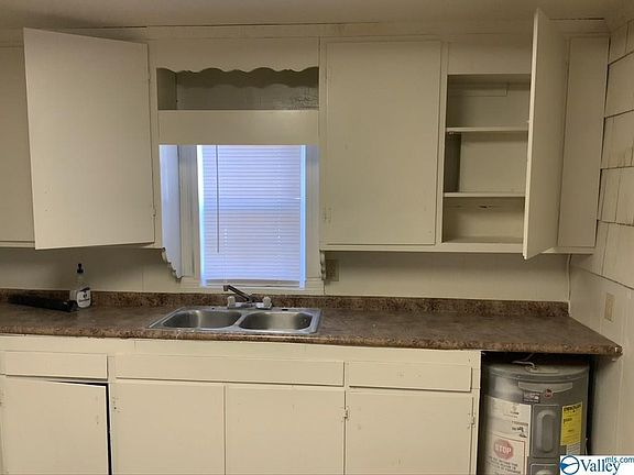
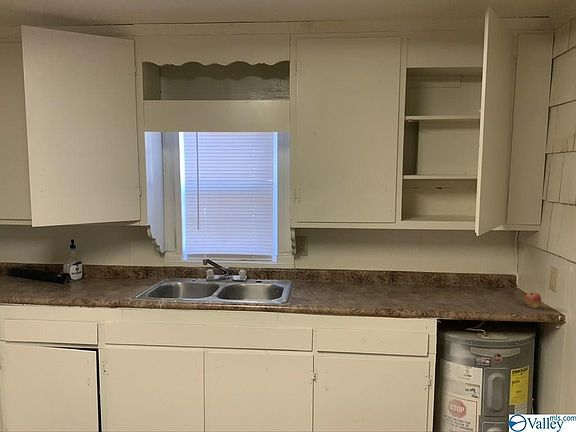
+ fruit [524,290,542,309]
